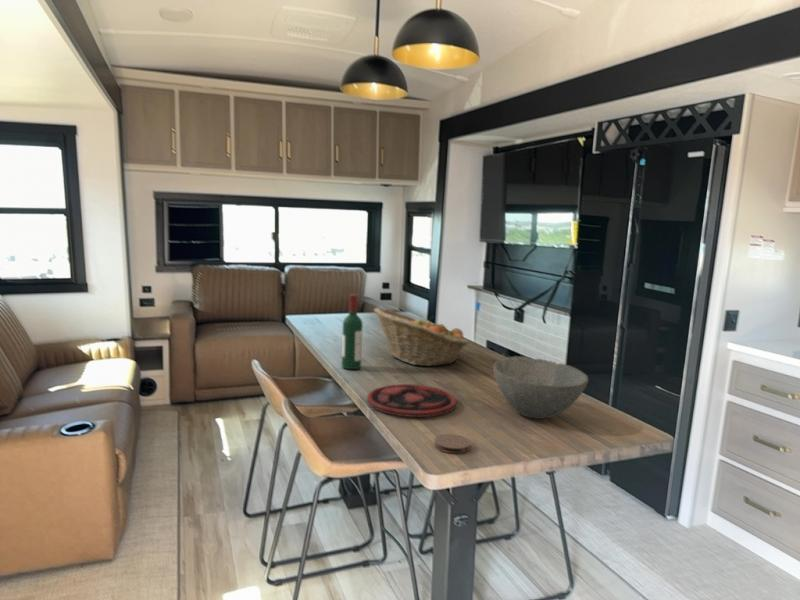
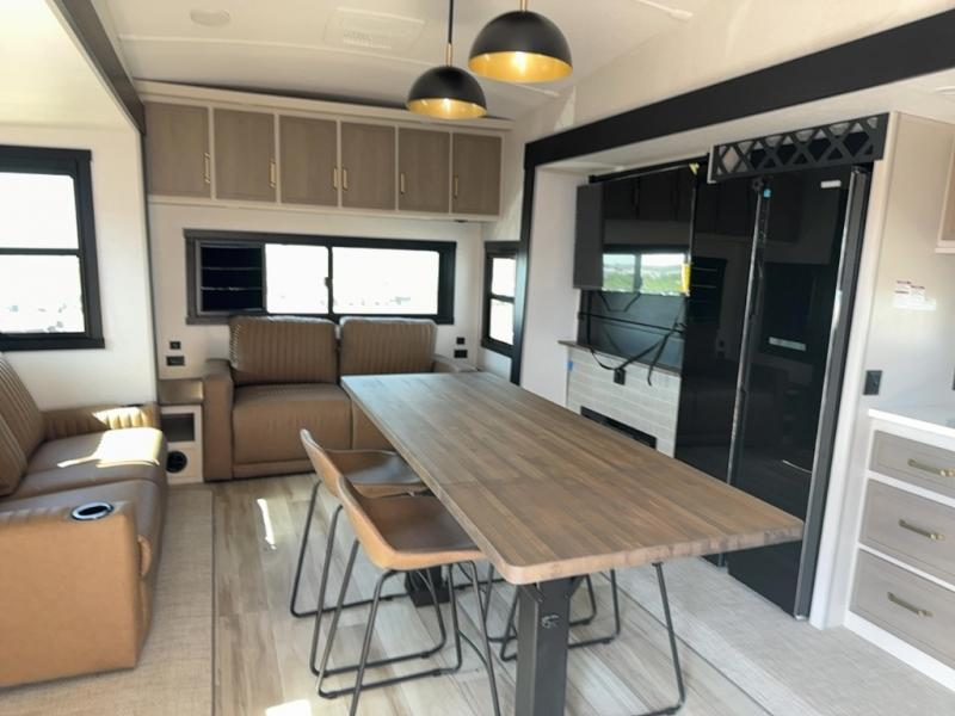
- coaster [434,433,472,454]
- fruit basket [373,307,470,367]
- plate [366,383,457,418]
- wine bottle [341,293,364,370]
- bowl [492,355,589,420]
